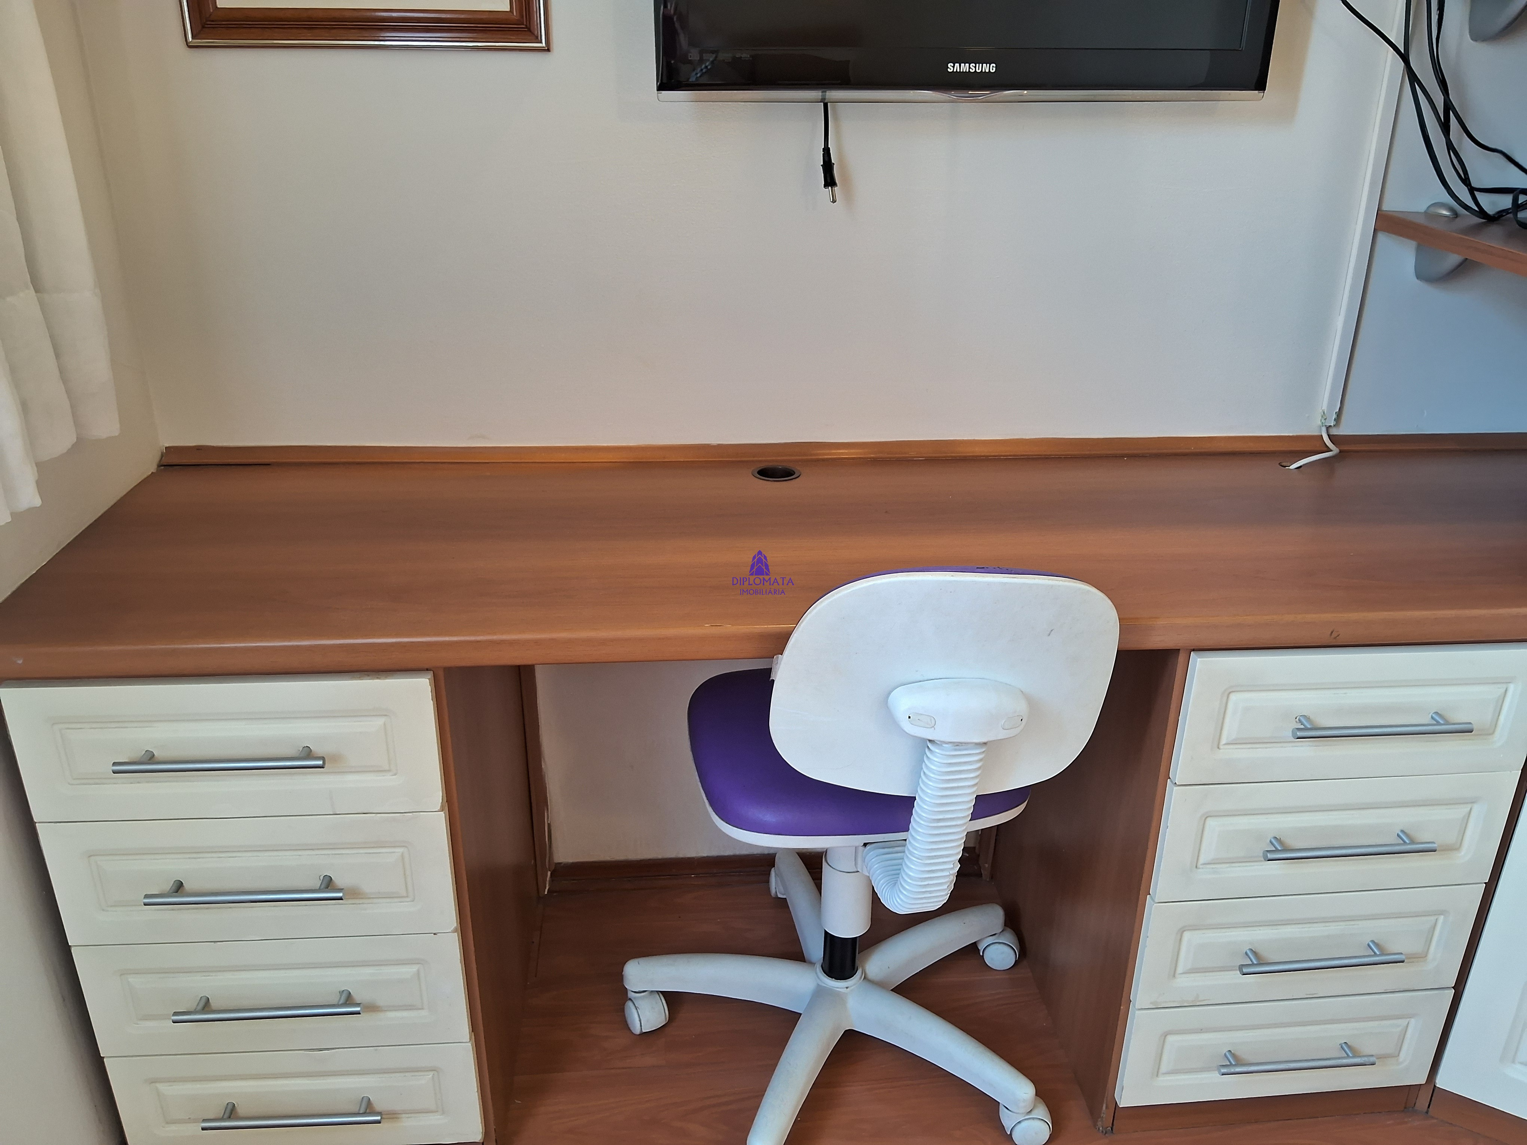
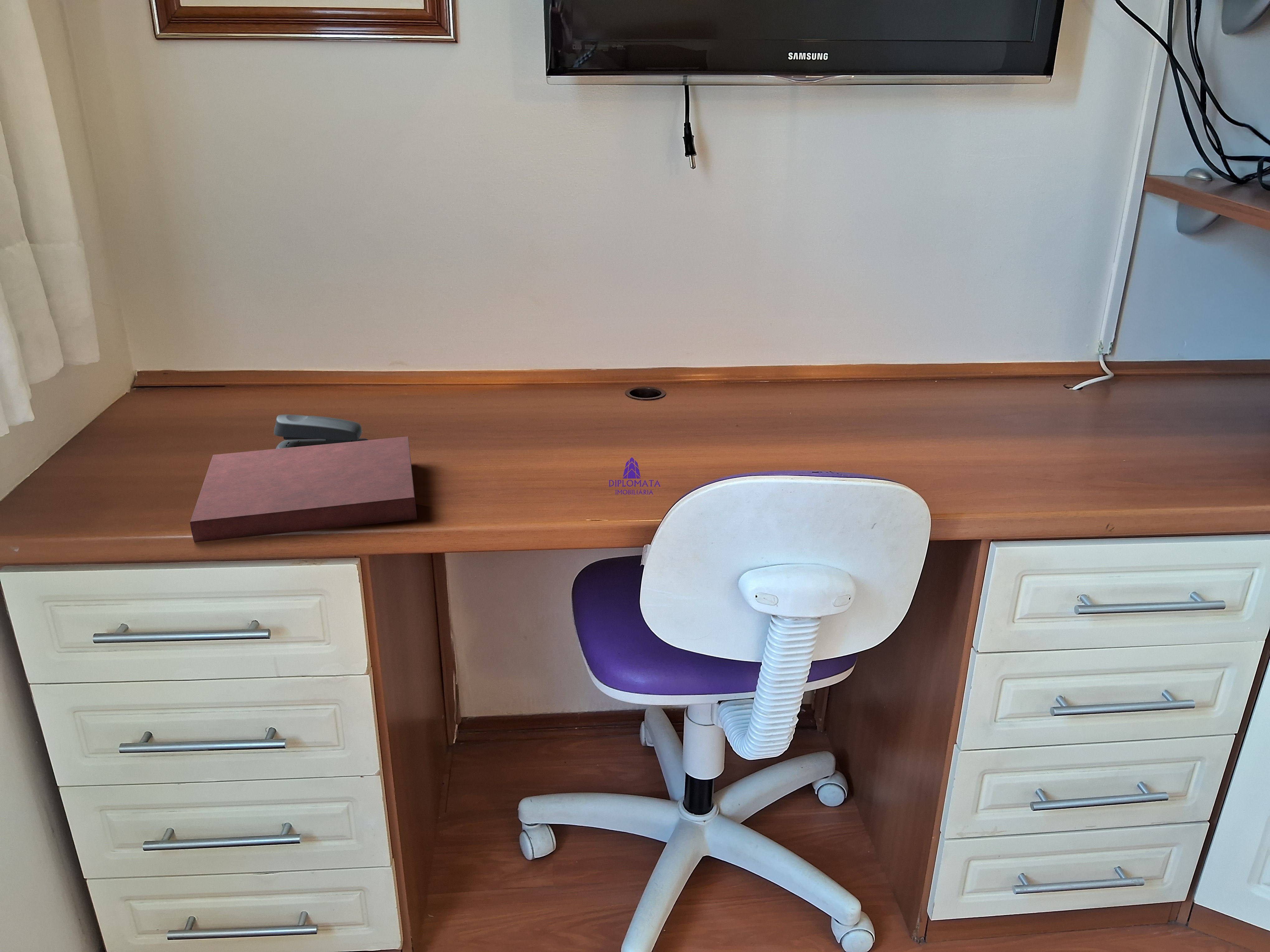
+ stapler [274,414,368,449]
+ notebook [190,436,417,543]
